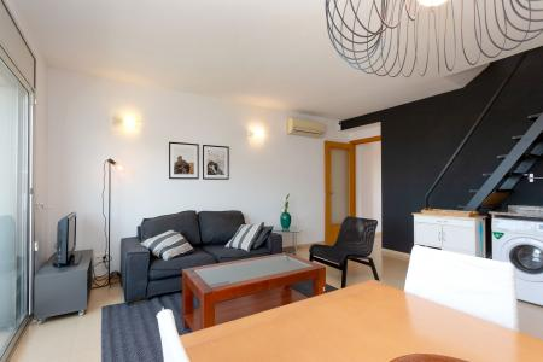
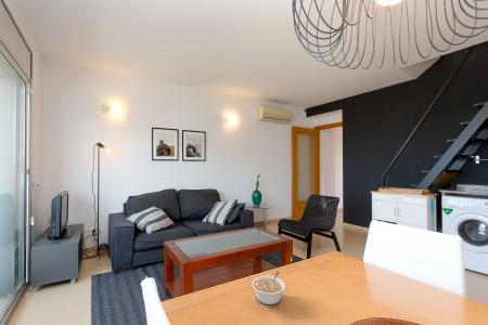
+ legume [251,271,287,306]
